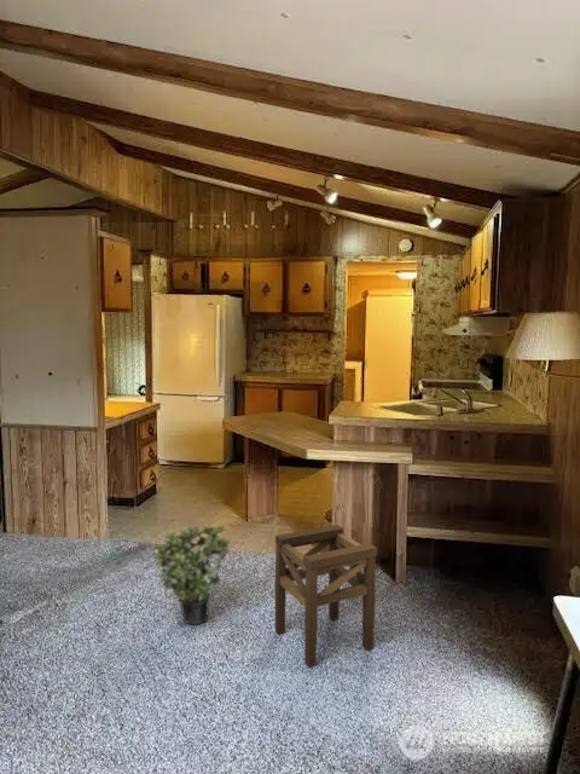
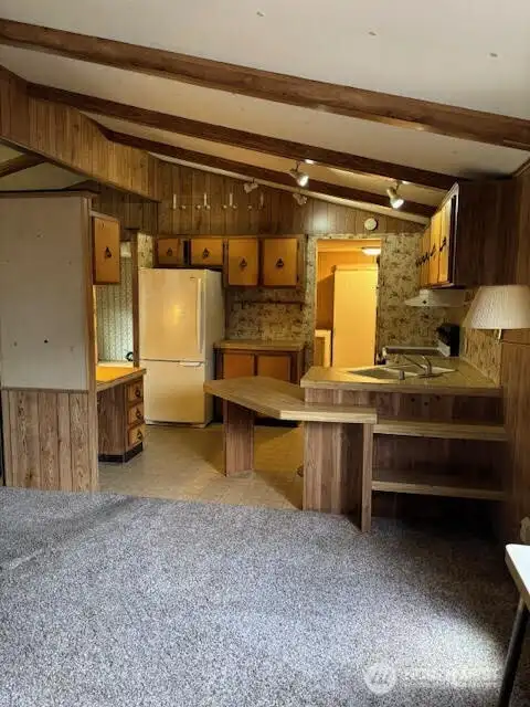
- stool [274,524,378,669]
- potted plant [151,522,233,625]
